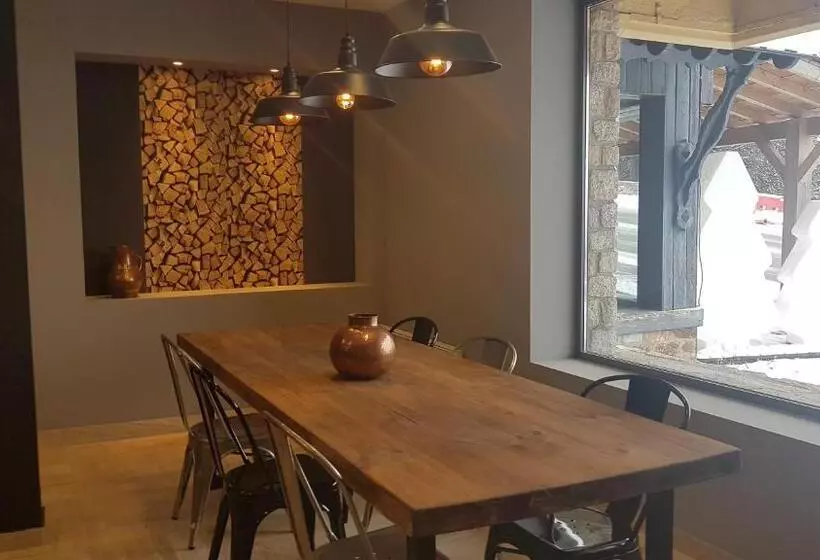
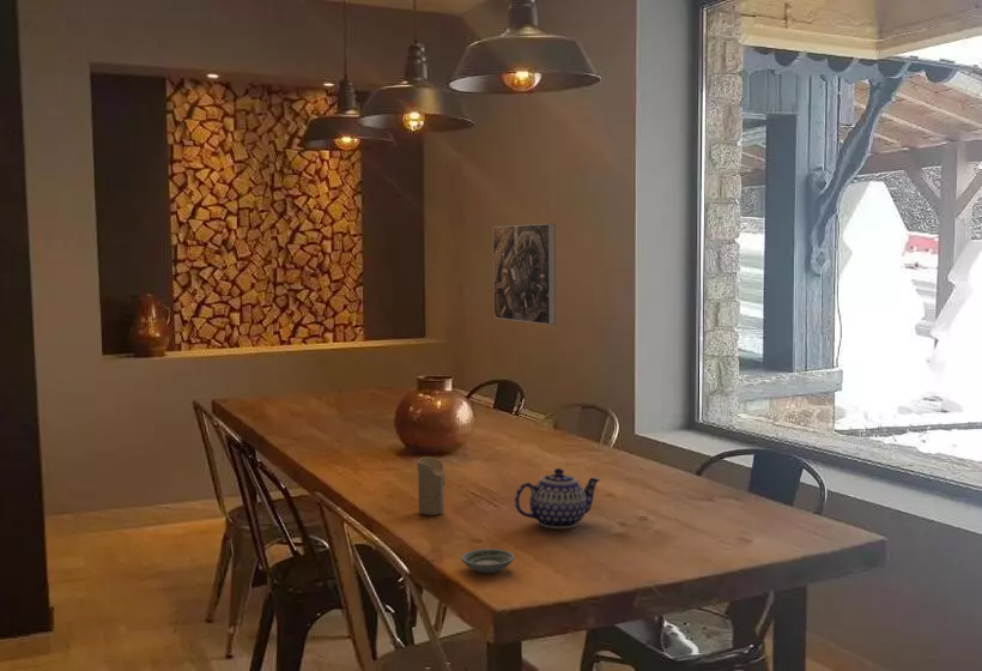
+ teapot [514,467,602,530]
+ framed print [492,223,557,326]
+ candle [416,455,447,516]
+ saucer [460,548,515,574]
